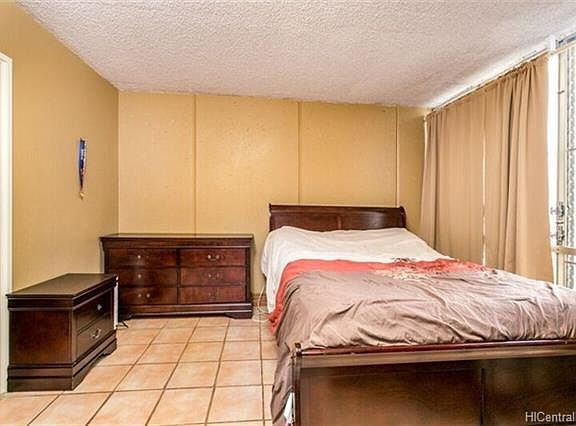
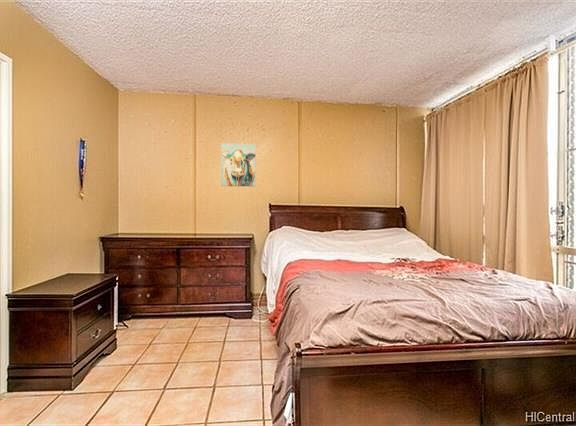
+ wall art [220,142,257,187]
